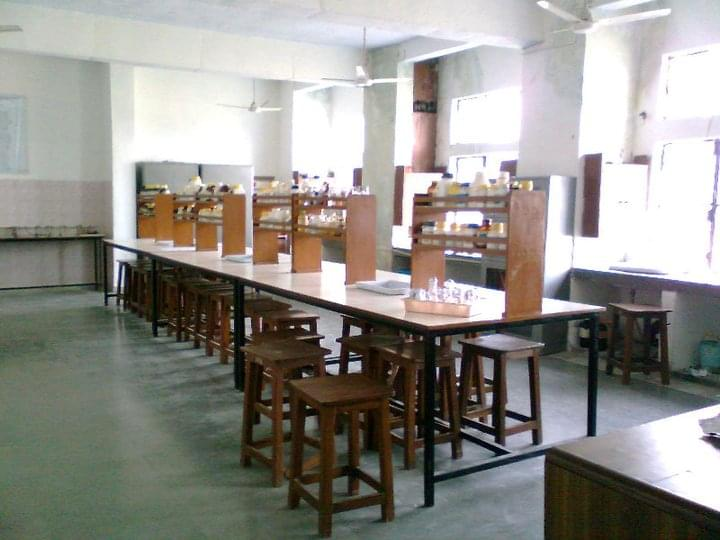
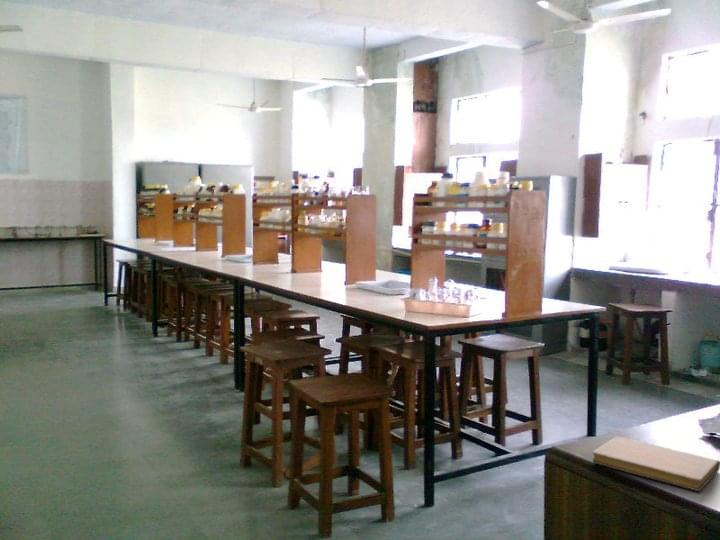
+ notebook [591,435,720,492]
